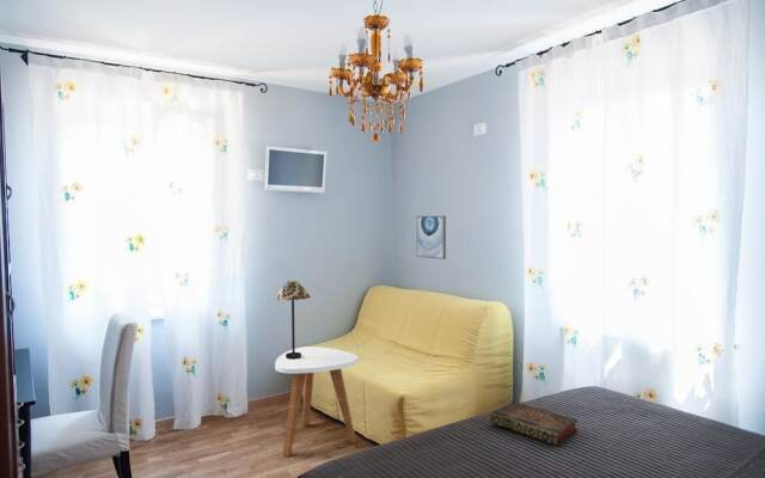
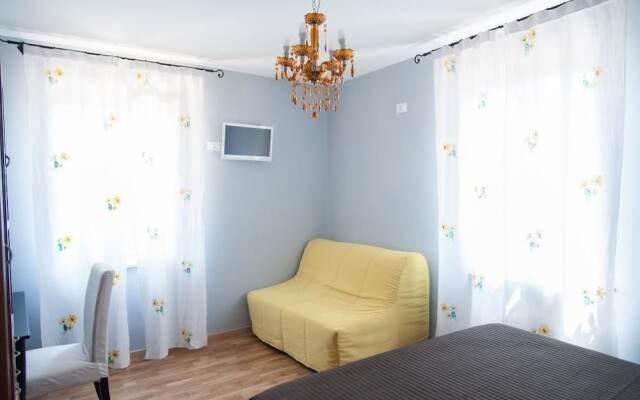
- book [489,400,580,447]
- table lamp [274,280,312,360]
- wall art [416,215,447,261]
- side table [274,345,359,456]
